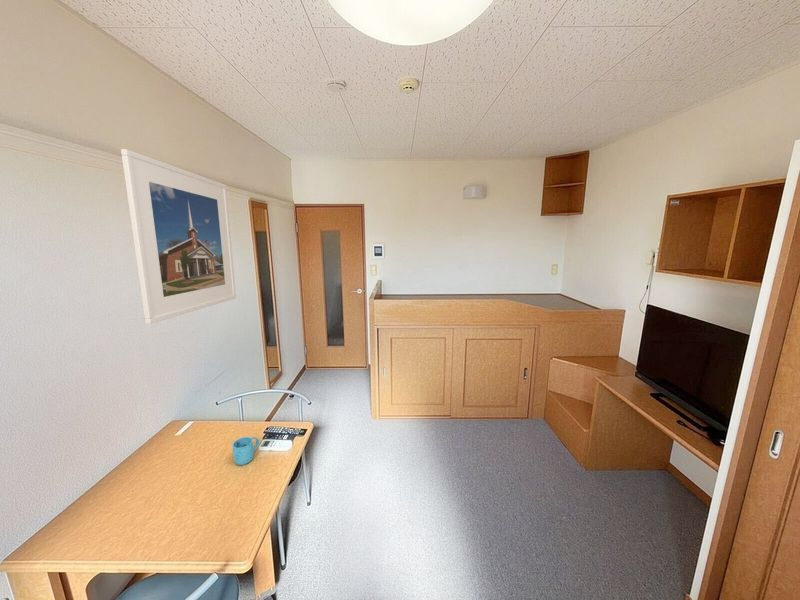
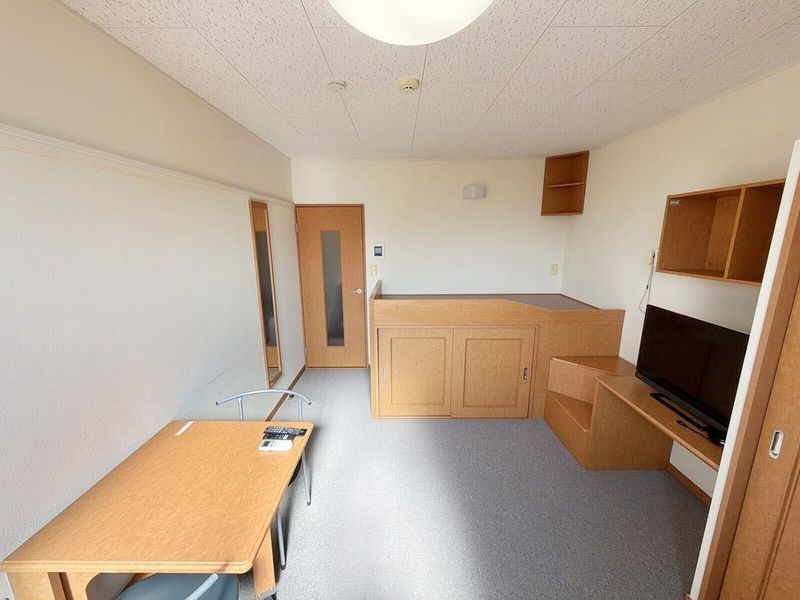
- mug [231,436,260,466]
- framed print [120,148,237,325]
